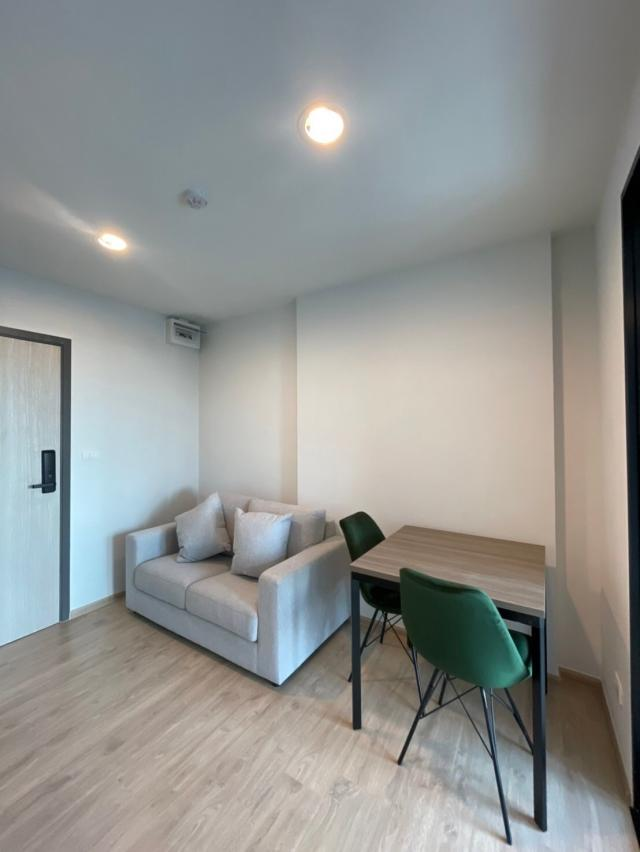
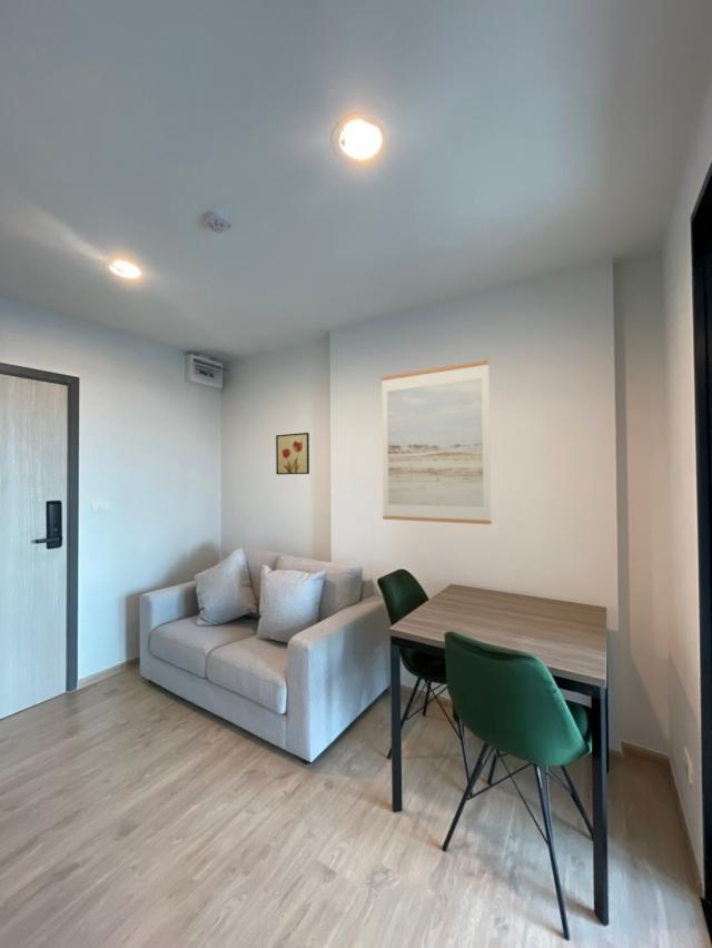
+ wall art [380,358,493,525]
+ wall art [275,432,310,475]
